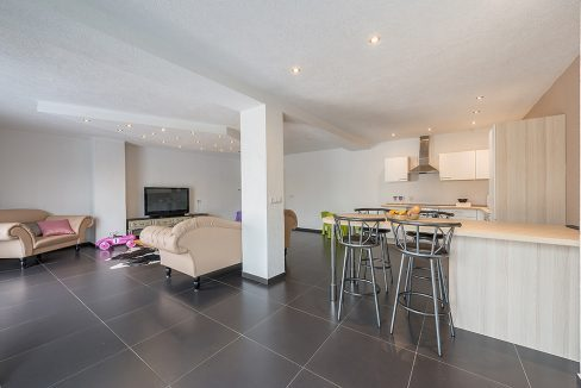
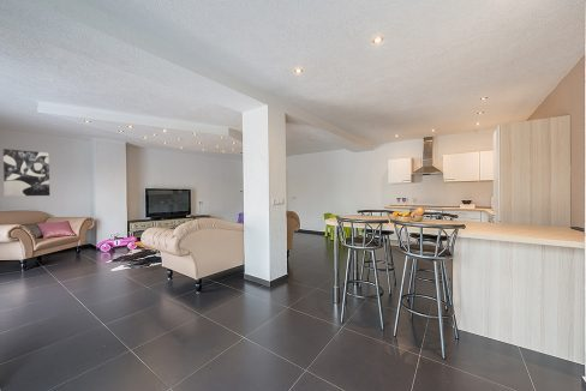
+ wall art [2,148,50,198]
